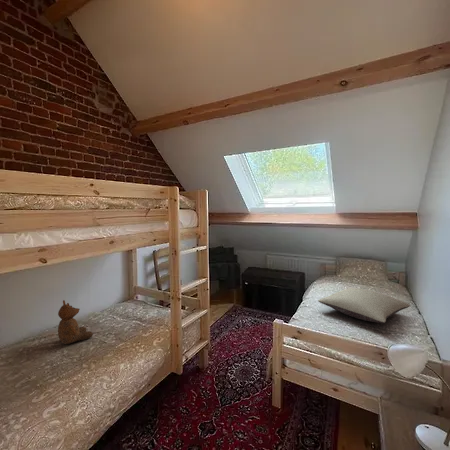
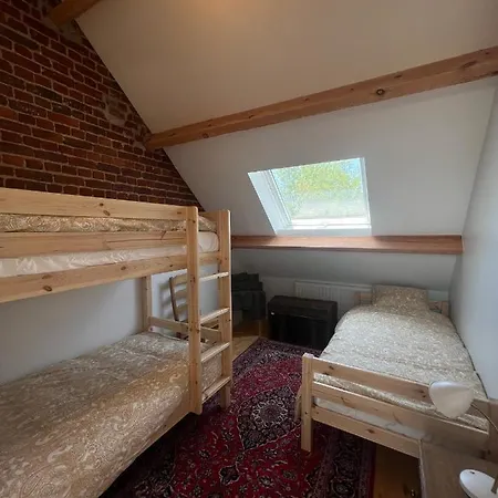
- pillow [317,287,411,324]
- teddy bear [57,299,94,345]
